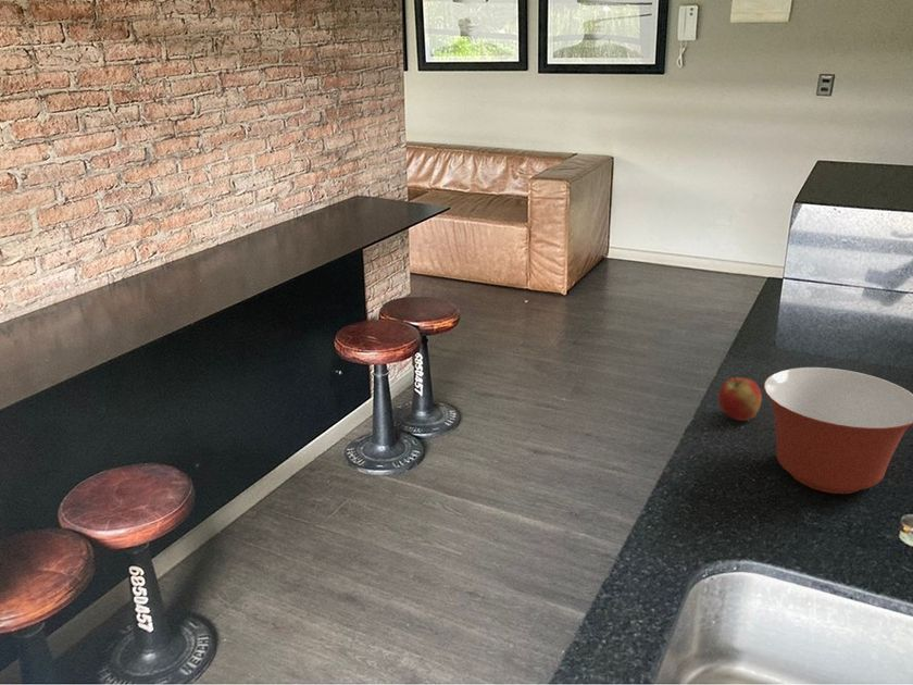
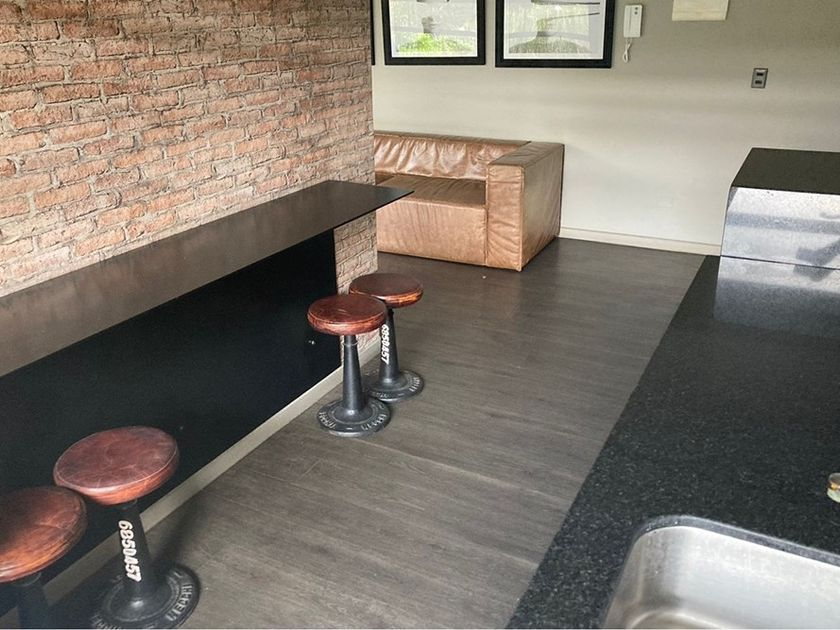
- apple [717,374,763,422]
- mixing bowl [762,366,913,495]
